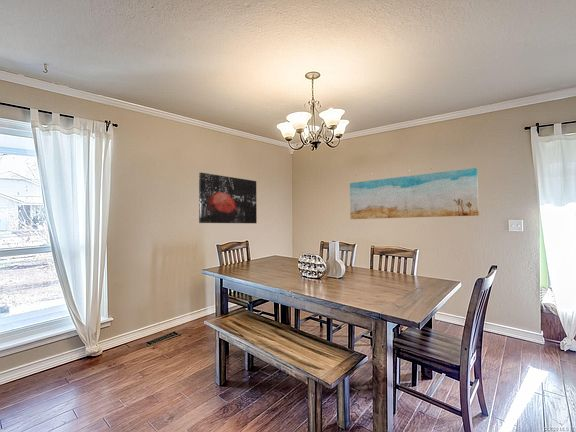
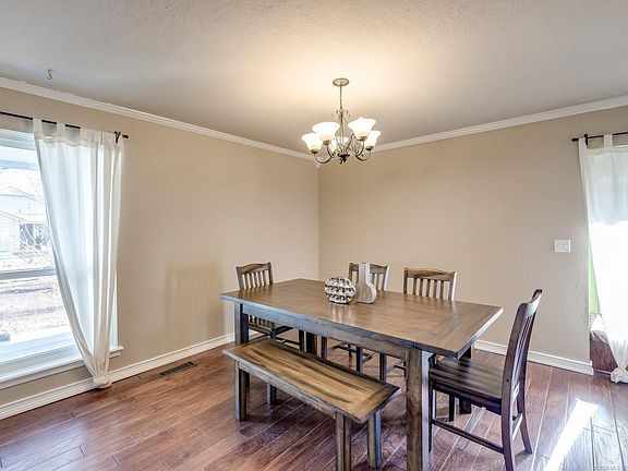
- wall art [198,172,258,224]
- wall art [349,167,480,220]
